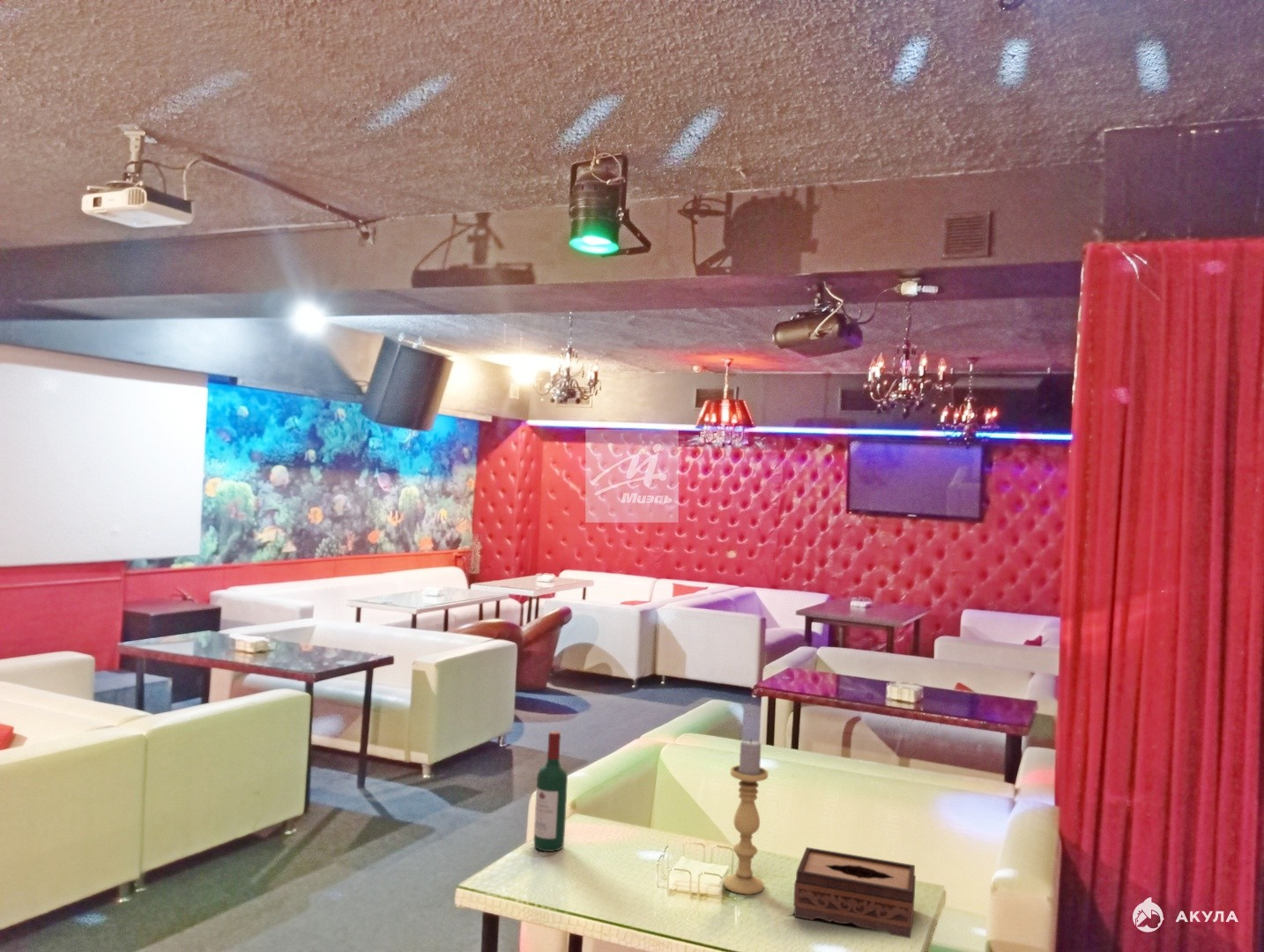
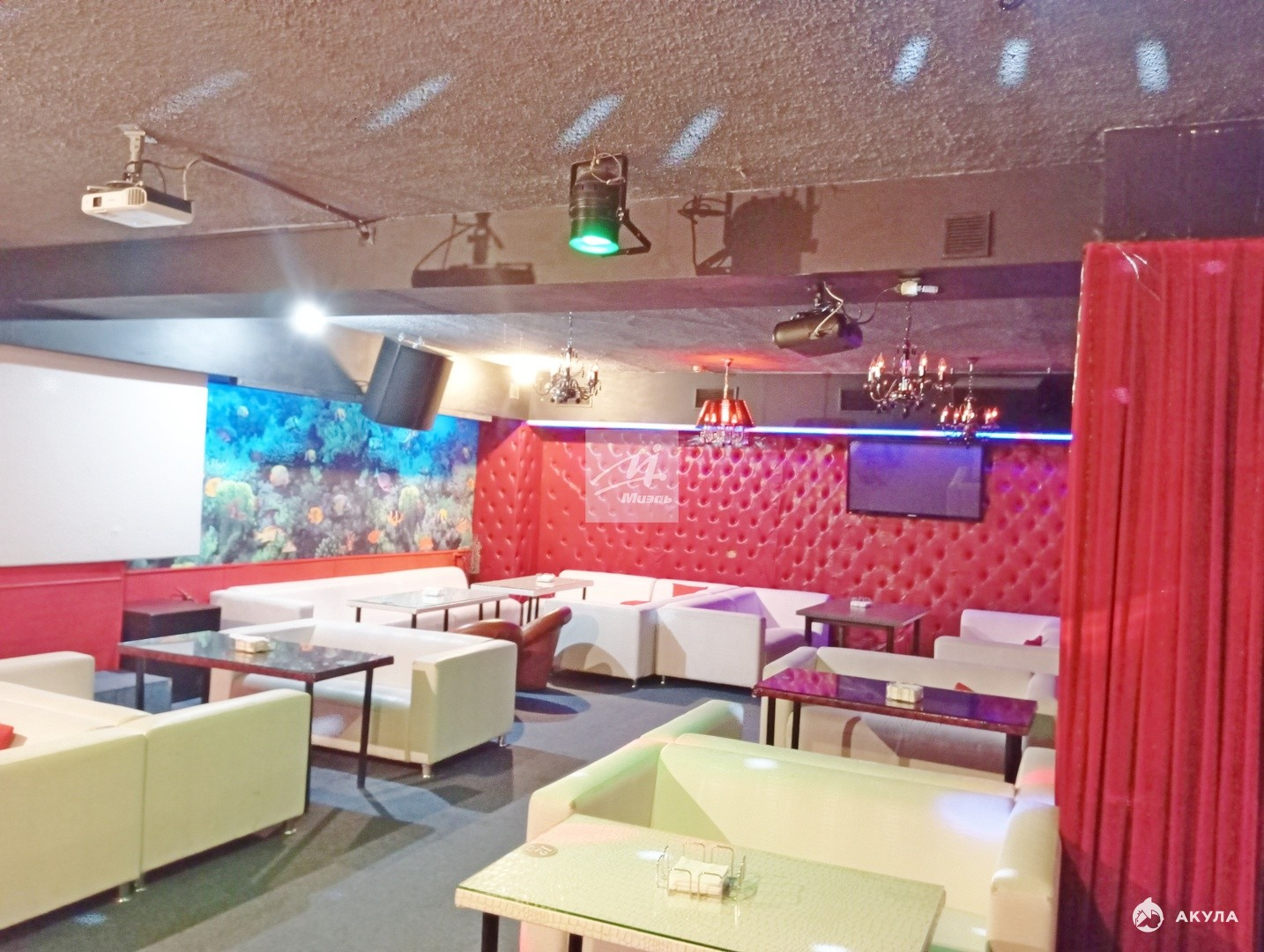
- candle holder [723,738,769,896]
- wine bottle [533,730,569,852]
- tissue box [792,846,917,939]
